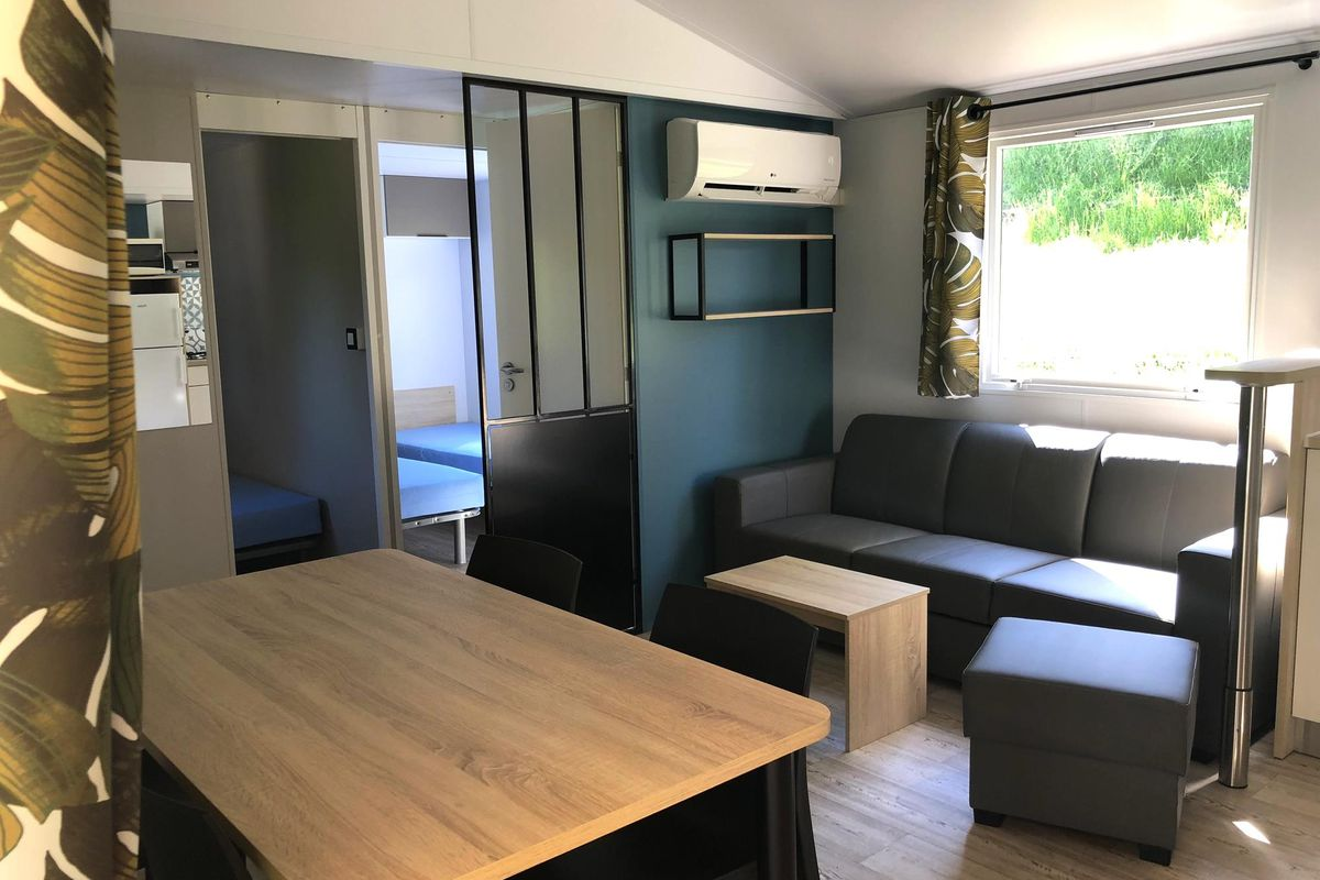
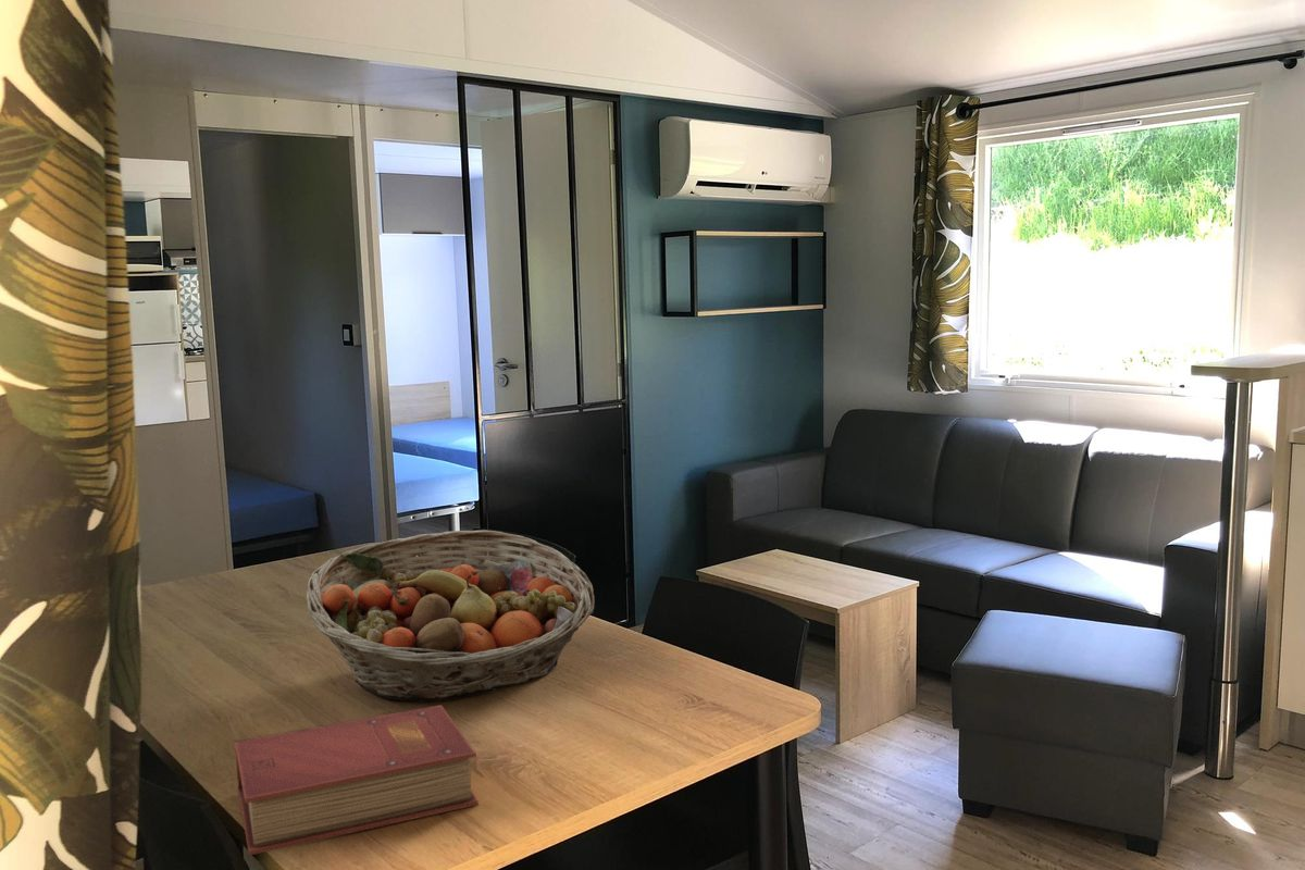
+ fruit basket [306,530,596,703]
+ book [234,704,480,856]
